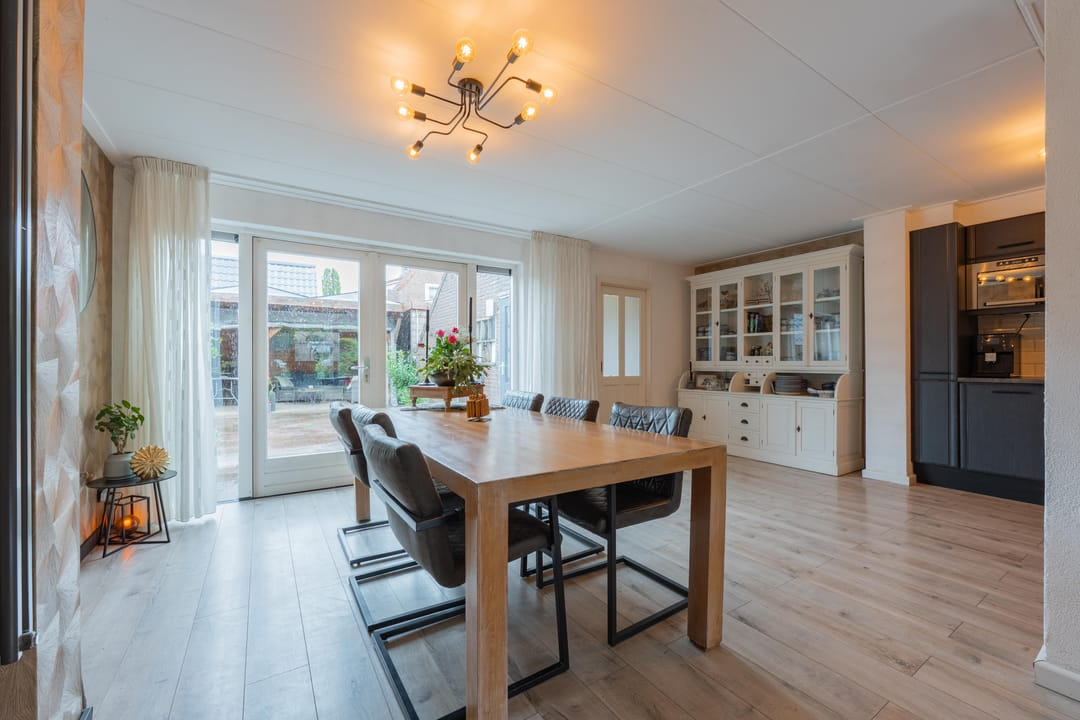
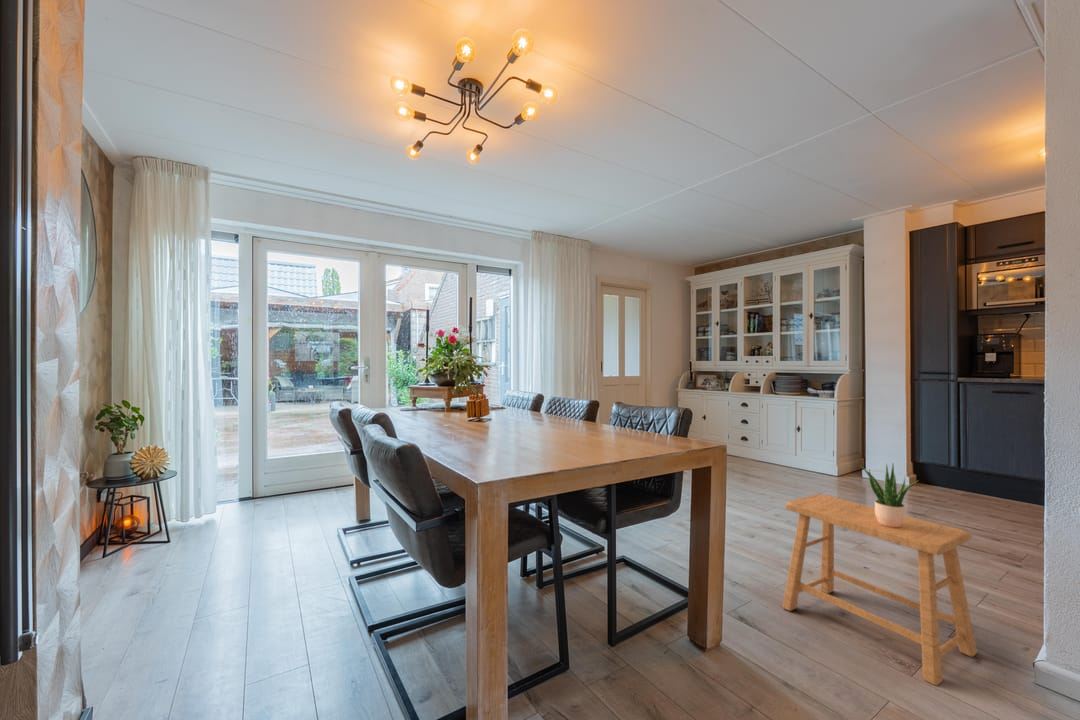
+ stool [781,493,978,687]
+ potted plant [859,462,919,527]
